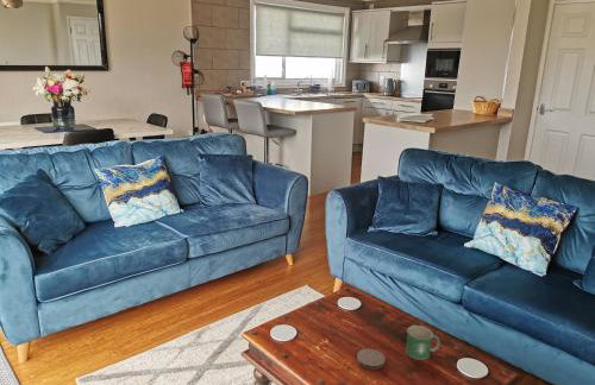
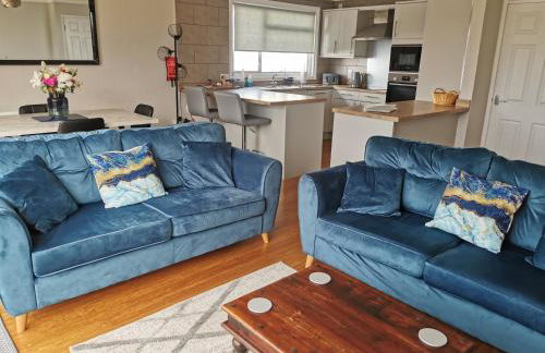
- coaster [356,348,387,371]
- mug [405,324,441,361]
